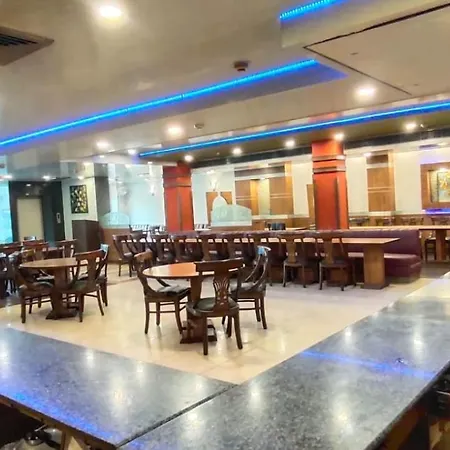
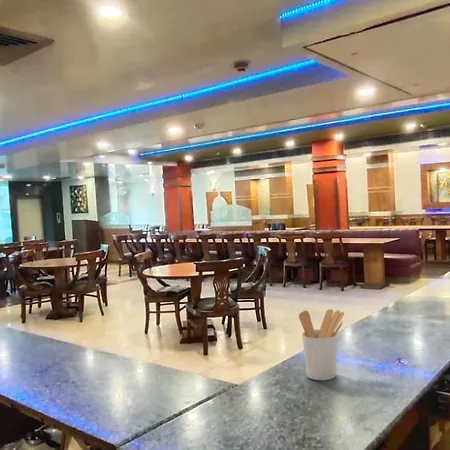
+ utensil holder [298,308,345,381]
